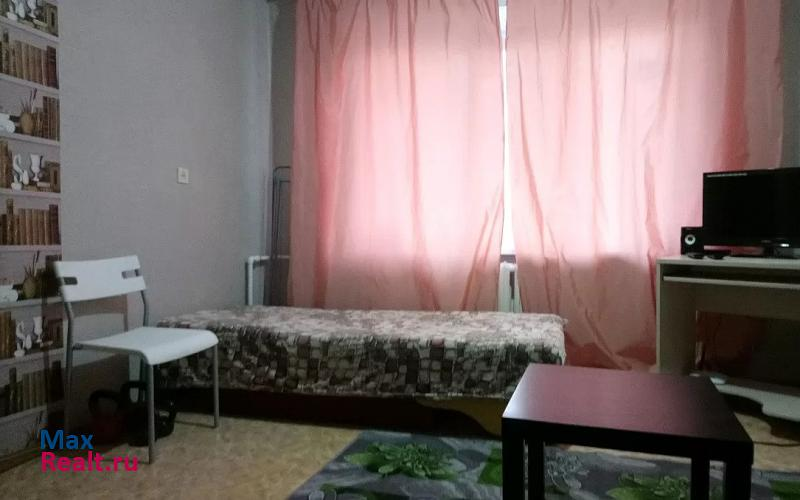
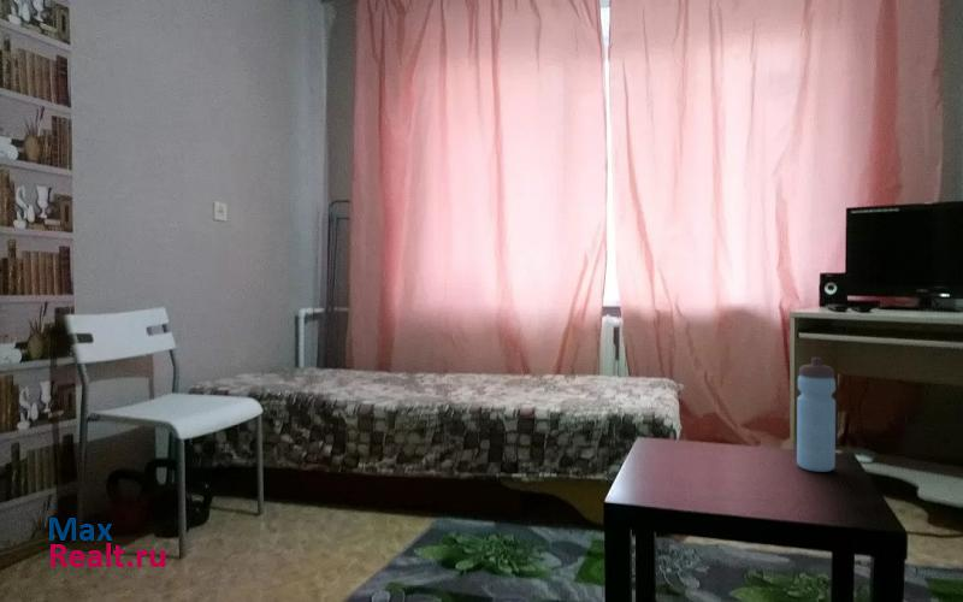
+ water bottle [796,356,837,473]
